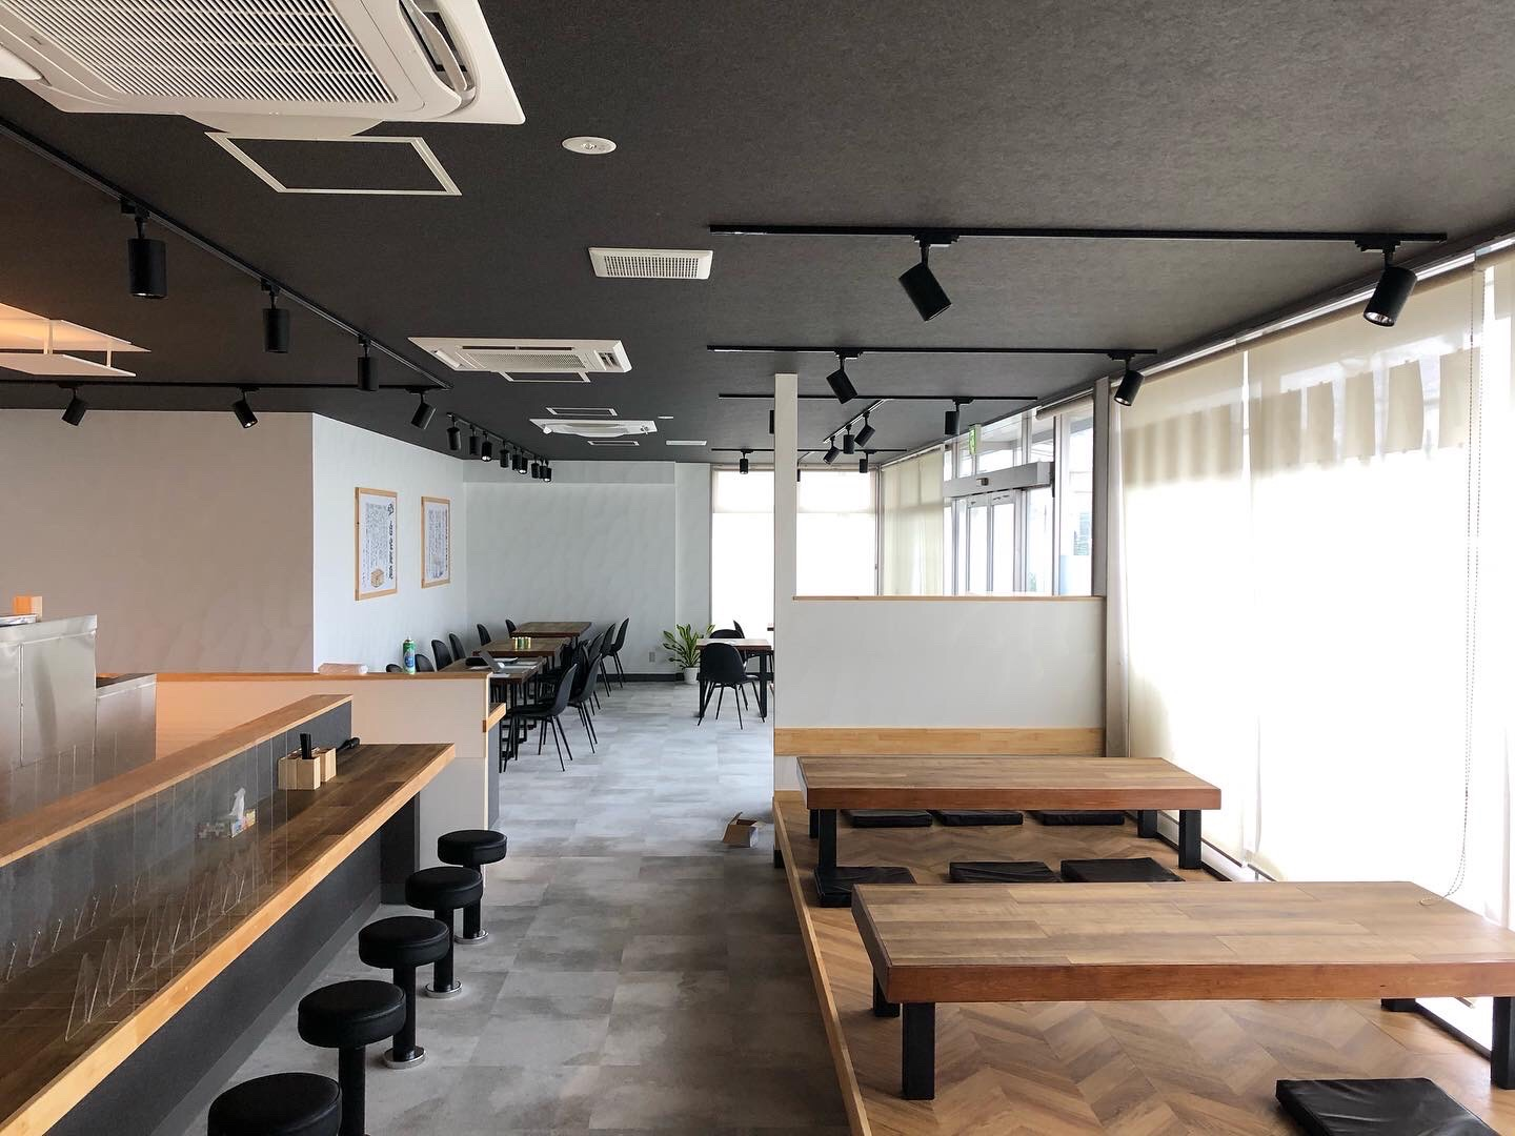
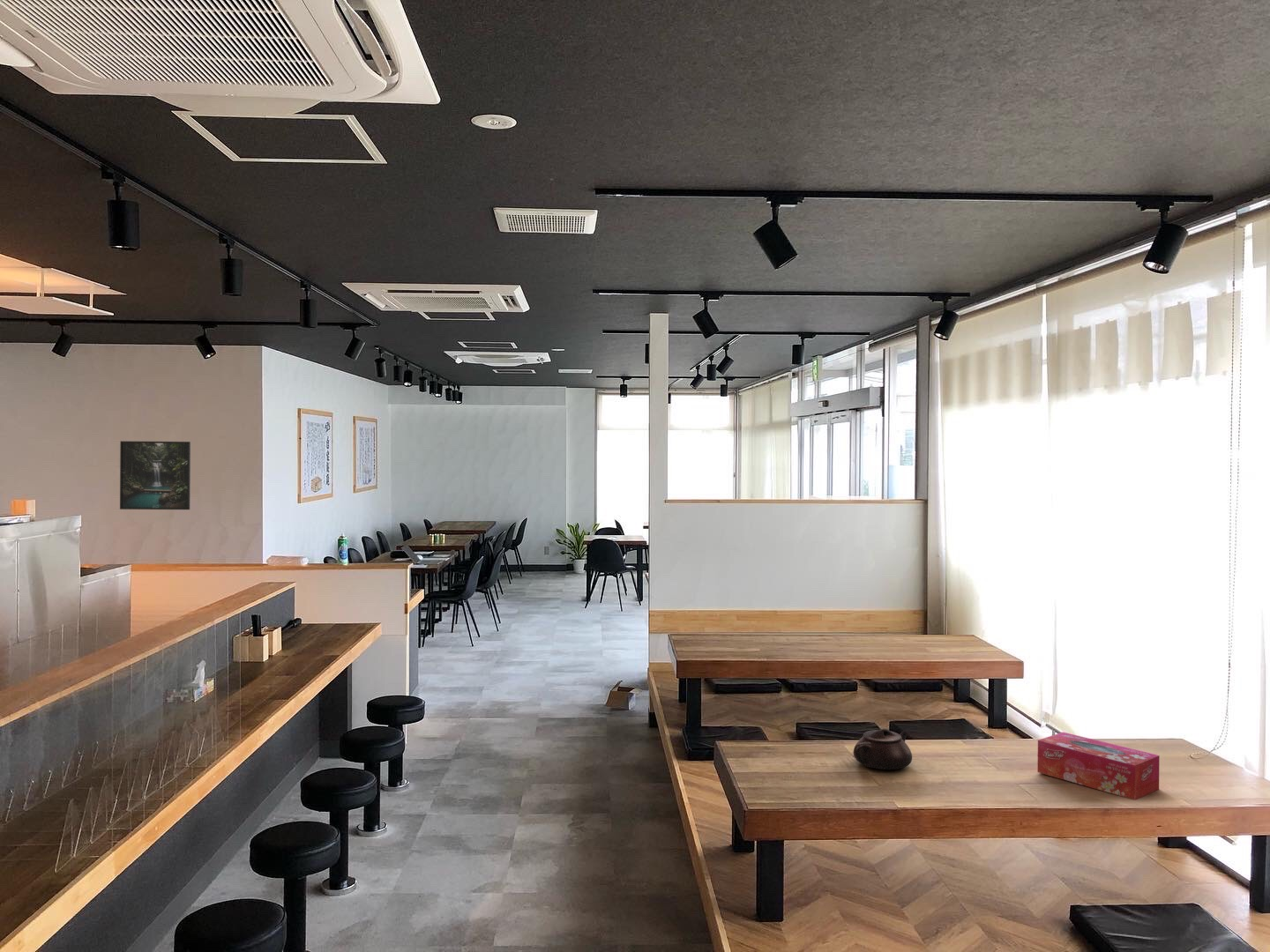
+ tissue box [1037,732,1160,801]
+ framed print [119,440,191,510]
+ teapot [853,728,913,770]
